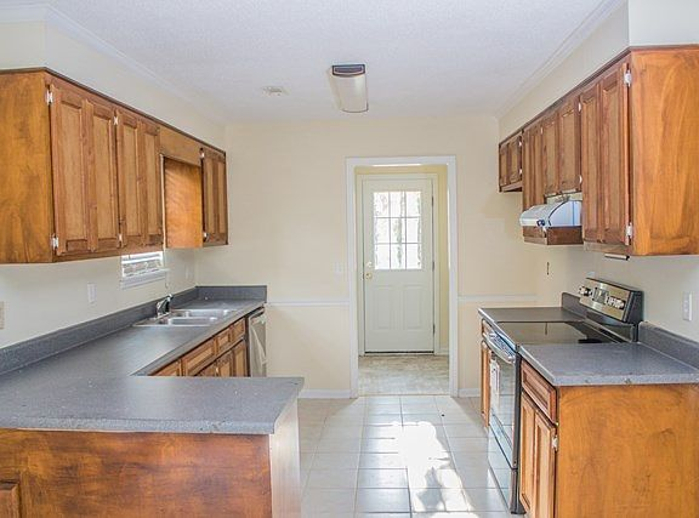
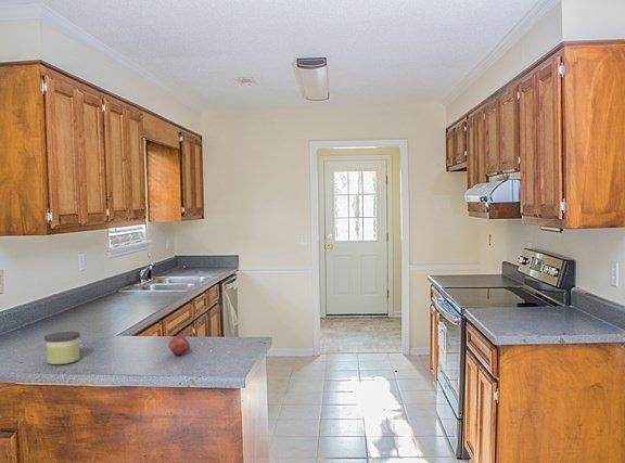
+ fruit [168,334,191,356]
+ candle [43,331,81,365]
